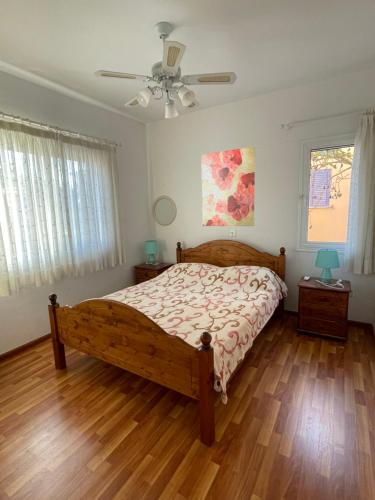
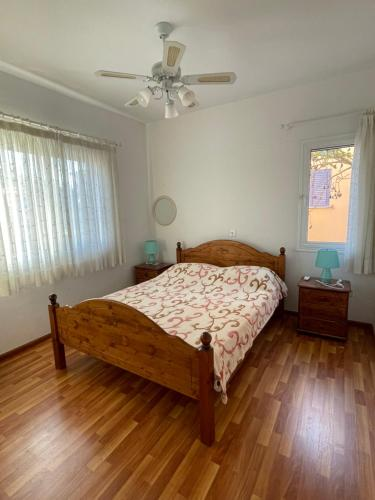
- wall art [200,146,256,227]
